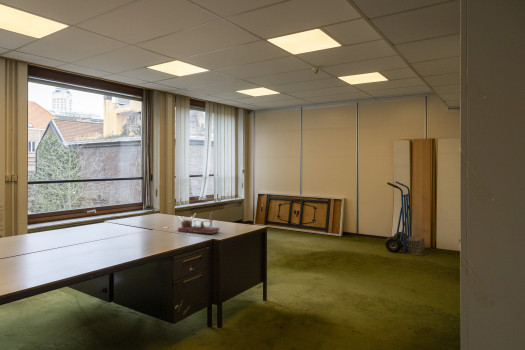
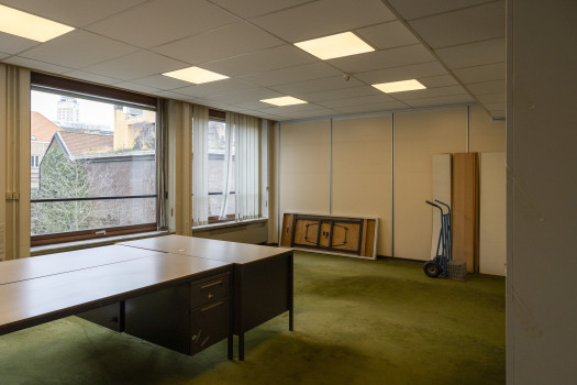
- desk organizer [177,212,220,235]
